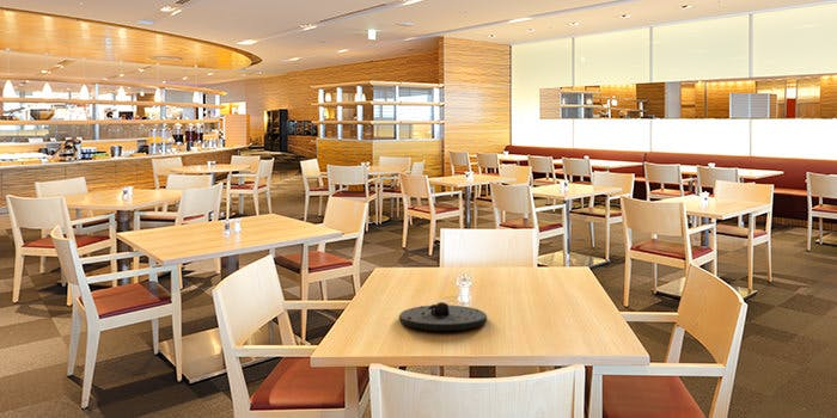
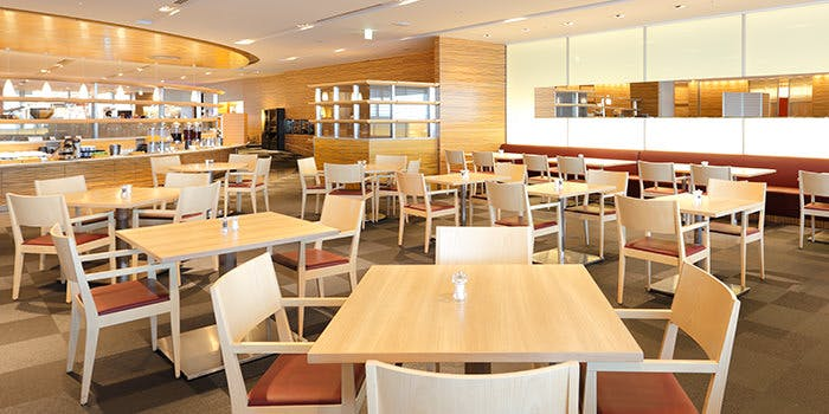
- plate [398,301,488,332]
